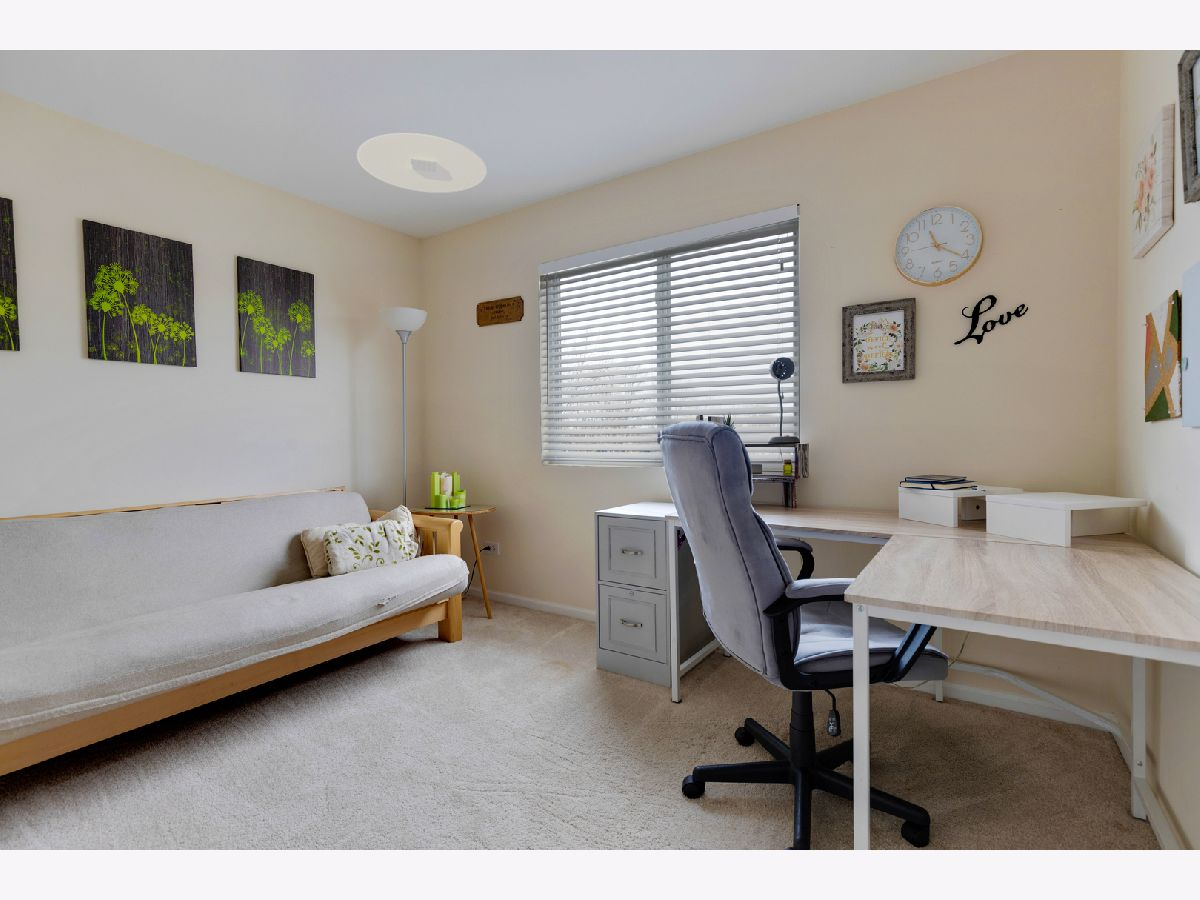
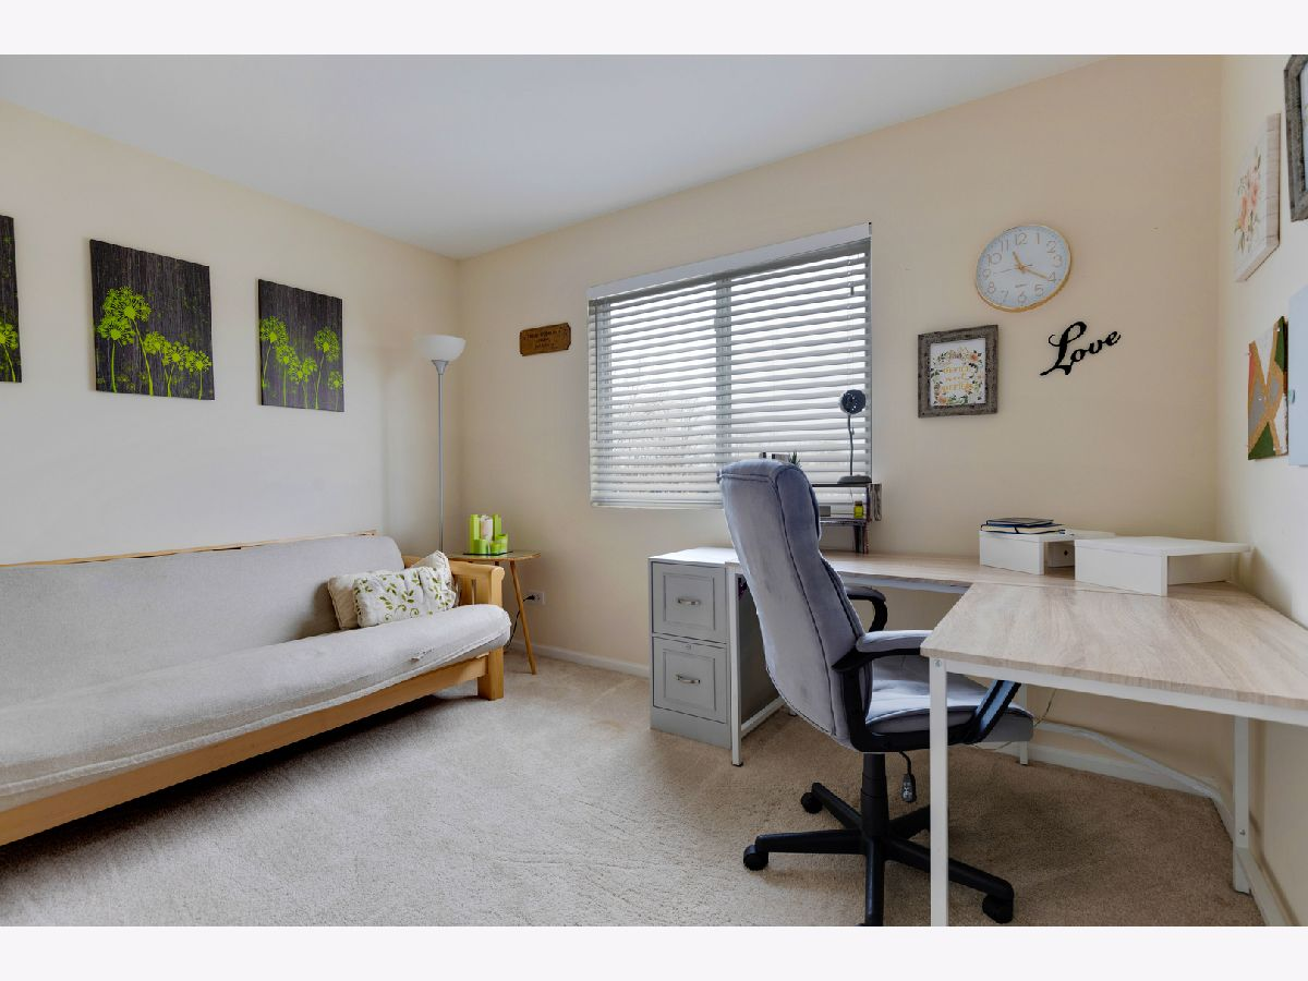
- ceiling light [356,132,488,194]
